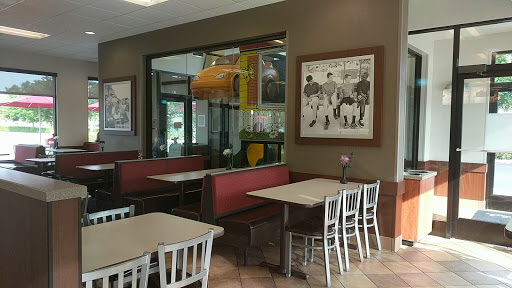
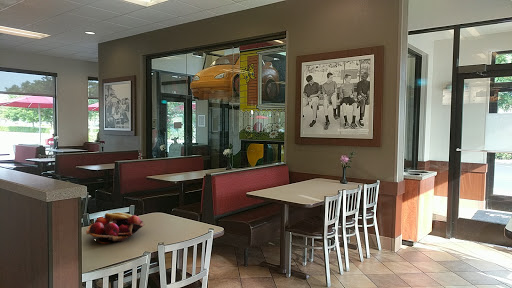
+ fruit basket [85,212,145,244]
